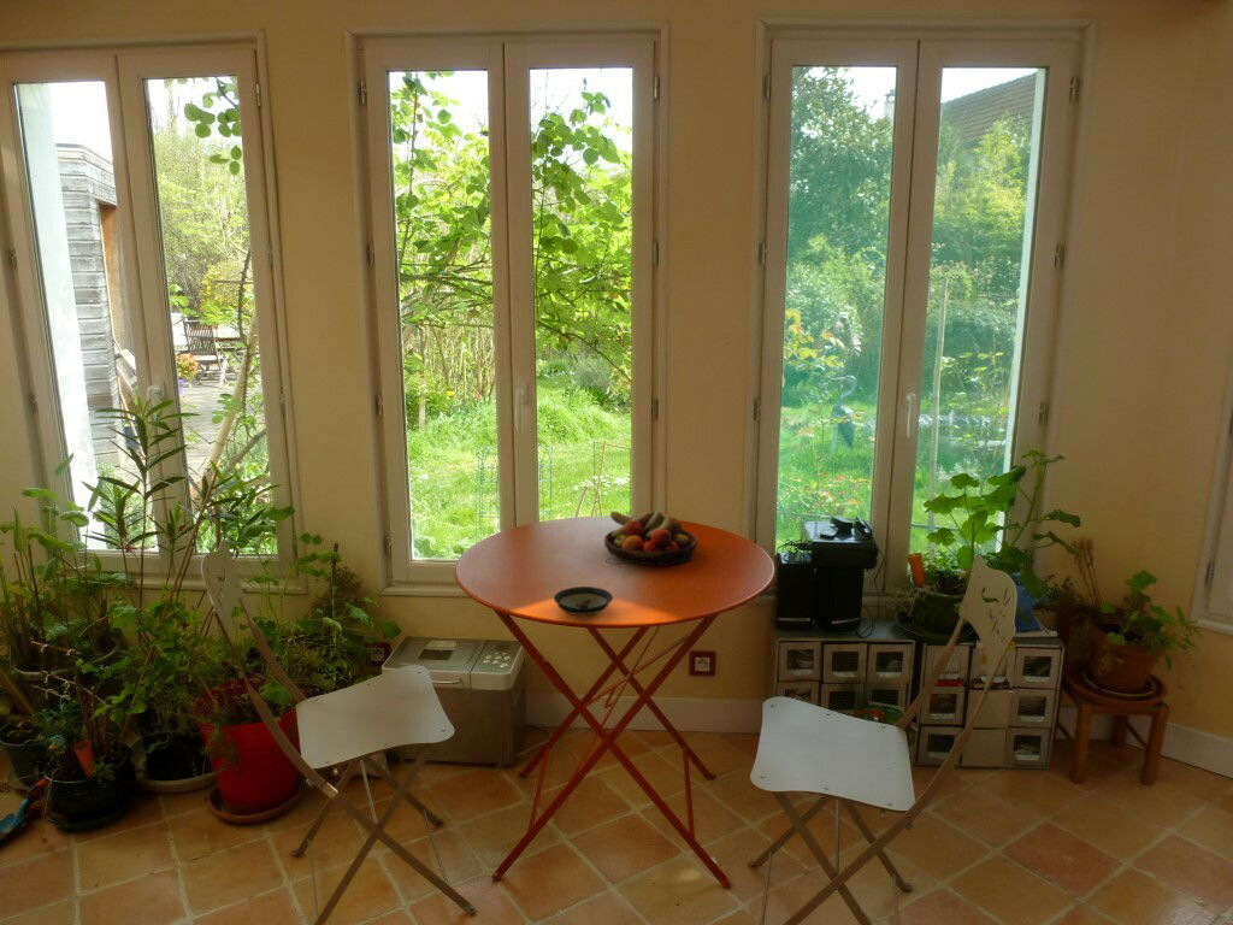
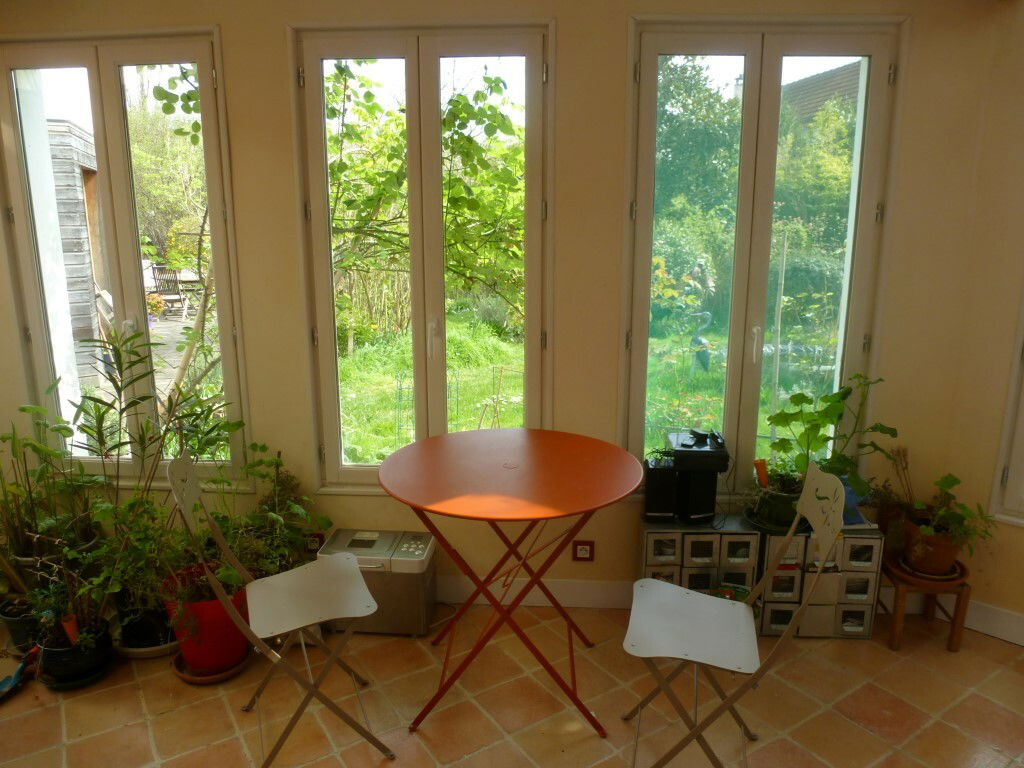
- fruit bowl [603,508,700,567]
- saucer [553,585,614,617]
